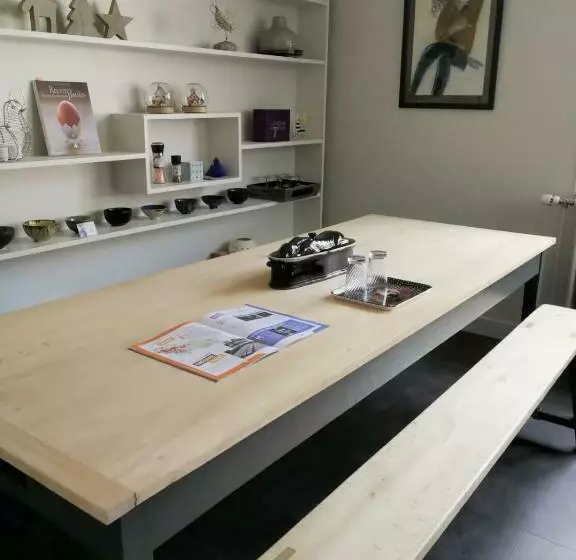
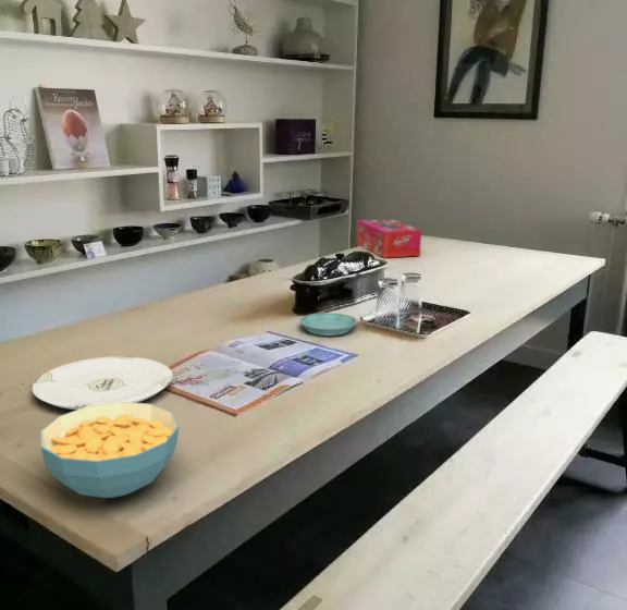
+ plate [32,355,173,411]
+ tissue box [355,218,422,259]
+ saucer [298,312,358,337]
+ cereal bowl [39,402,180,499]
